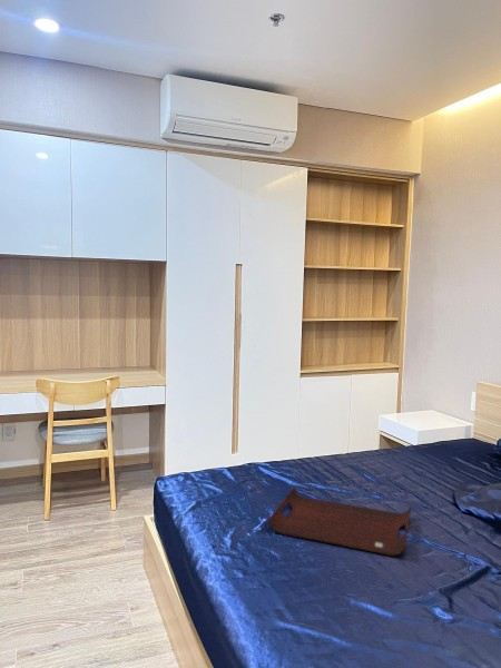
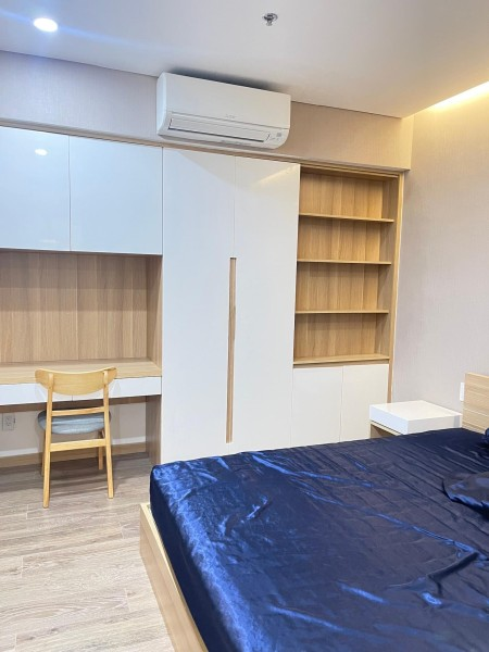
- serving tray [267,485,413,557]
